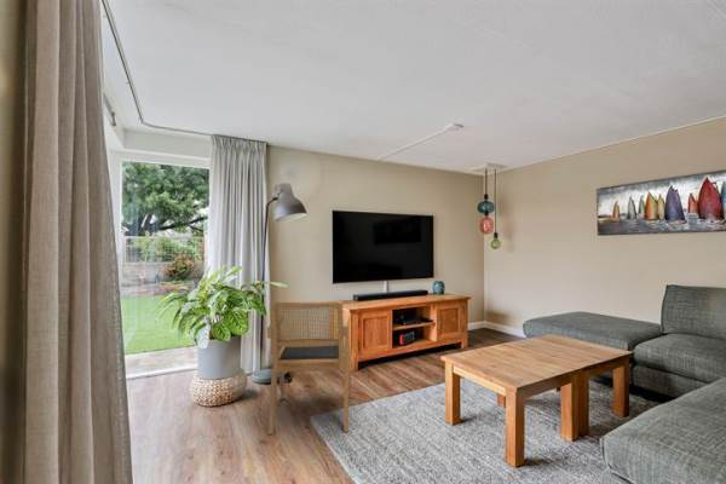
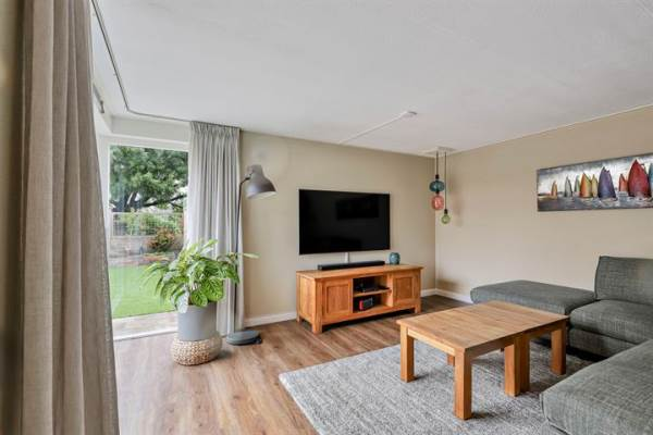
- armchair [266,300,353,436]
